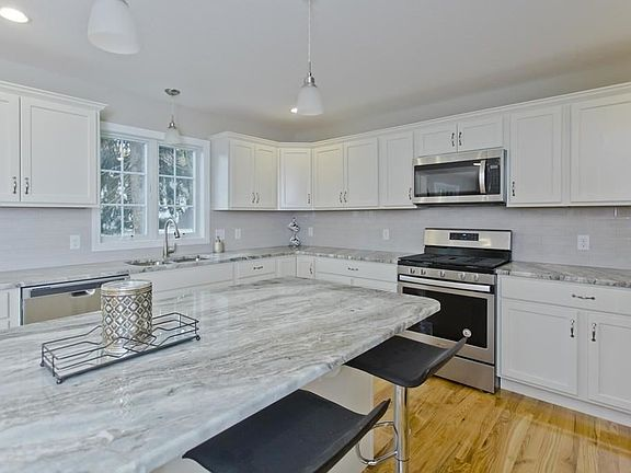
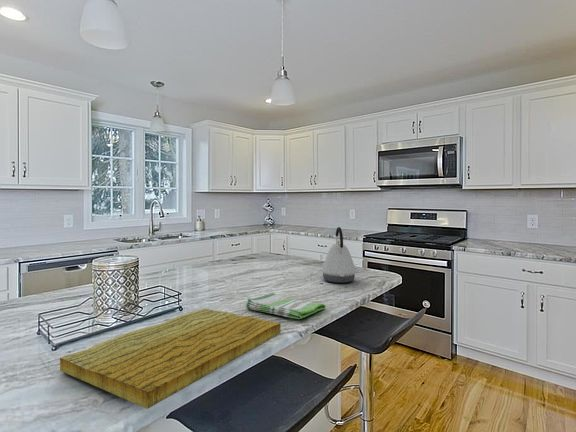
+ kettle [321,226,357,284]
+ cutting board [59,307,281,410]
+ dish towel [245,292,326,320]
